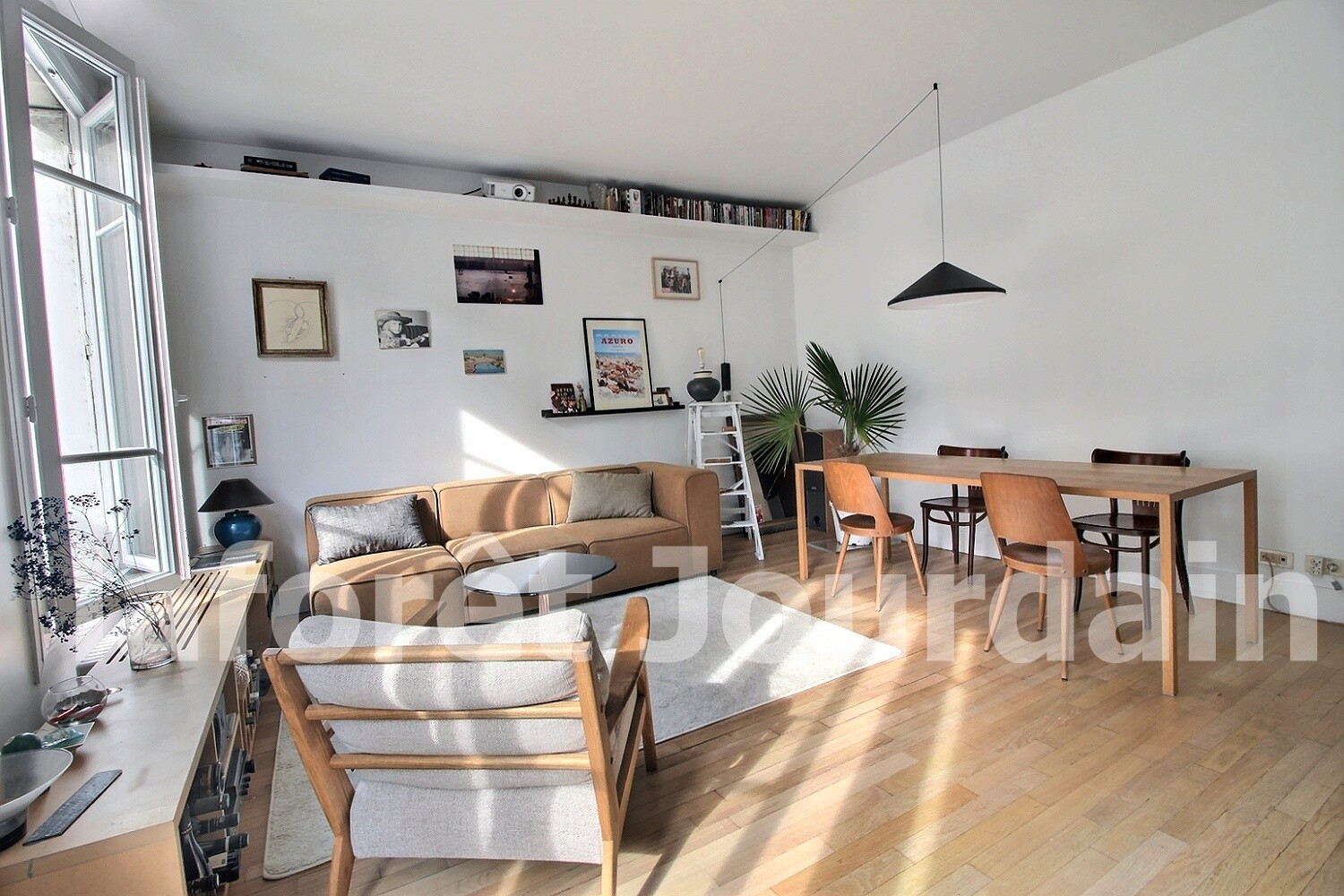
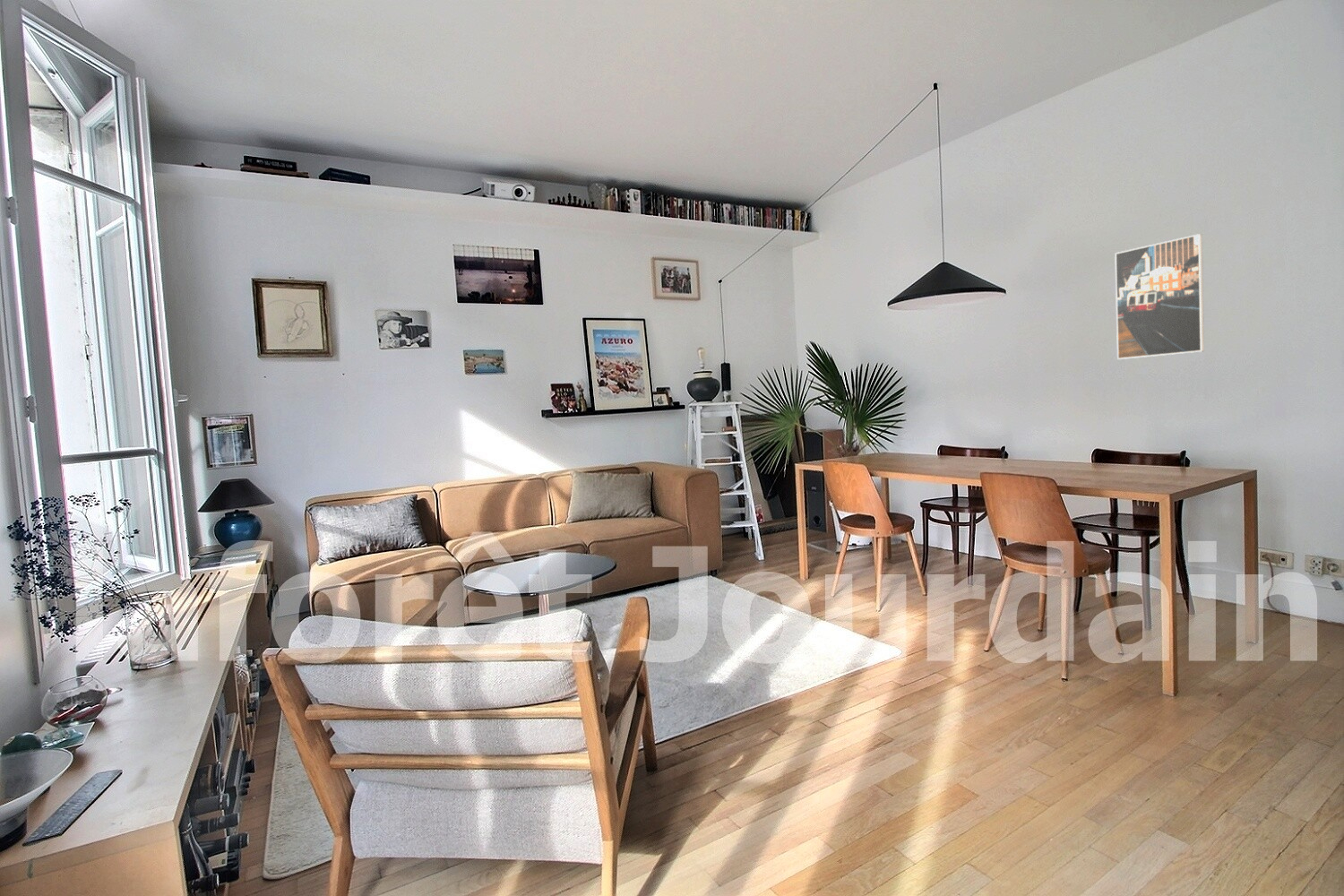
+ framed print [1114,233,1205,360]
